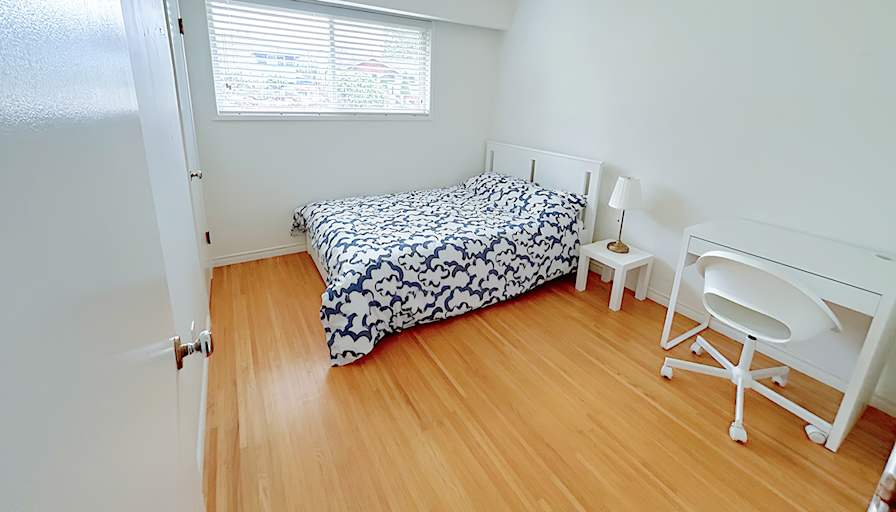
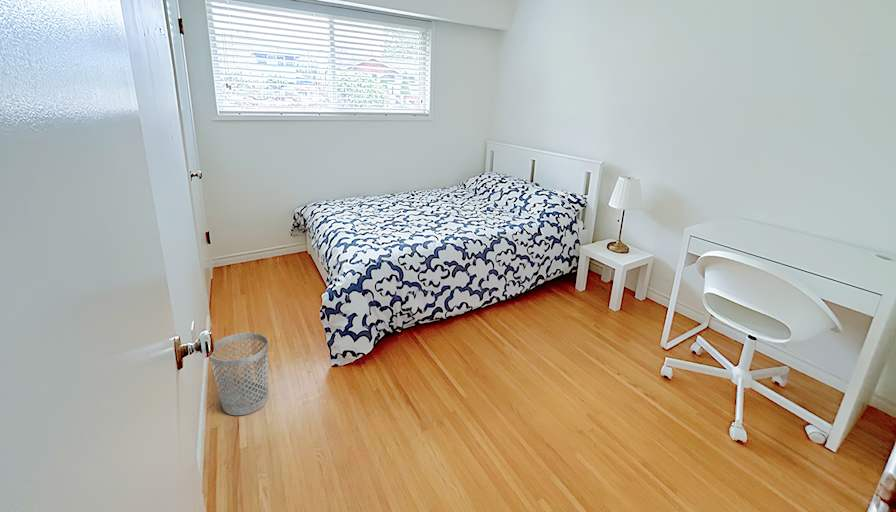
+ wastebasket [208,332,269,416]
